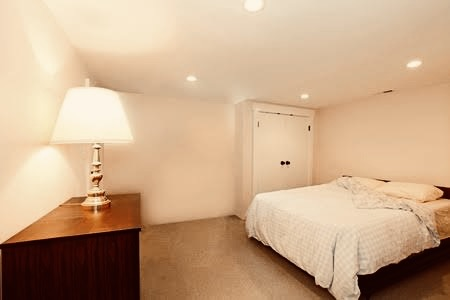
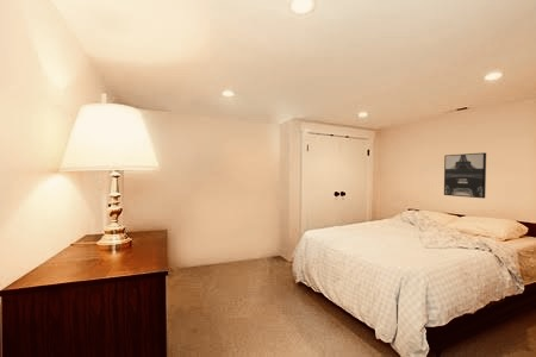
+ wall art [443,151,487,200]
